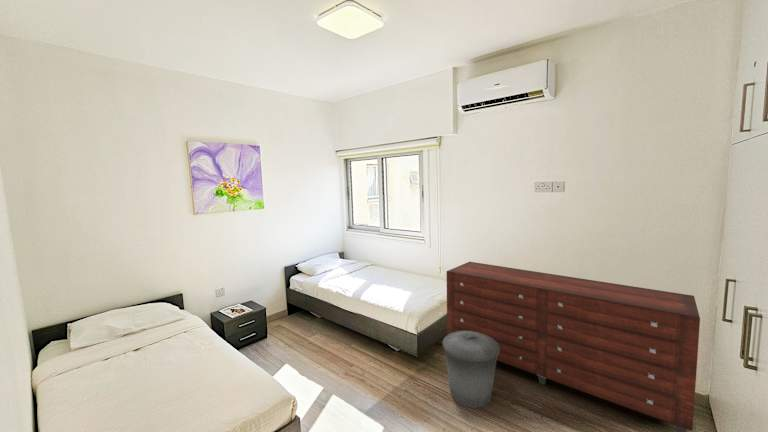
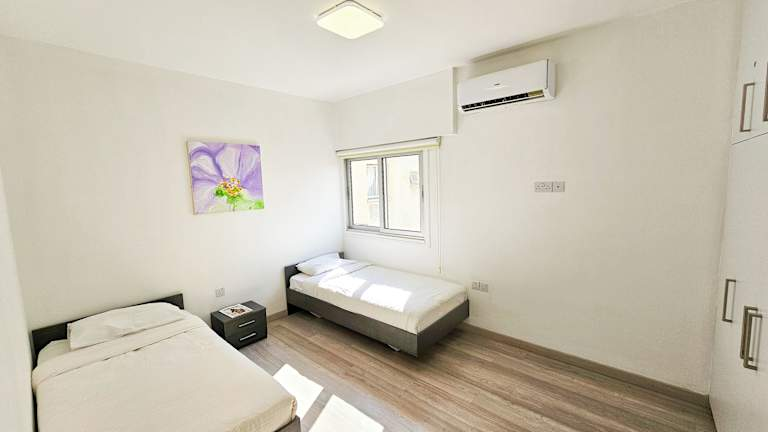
- trash can [442,331,500,409]
- dresser [446,261,701,432]
